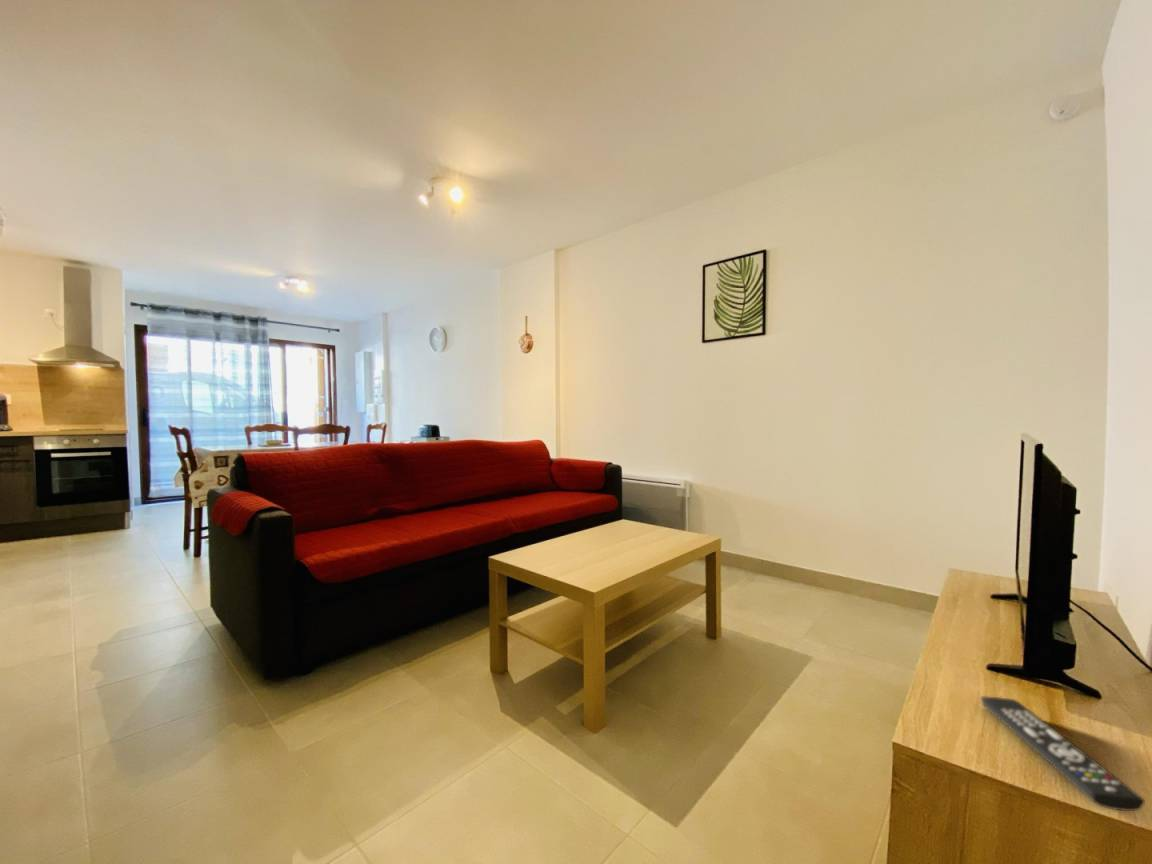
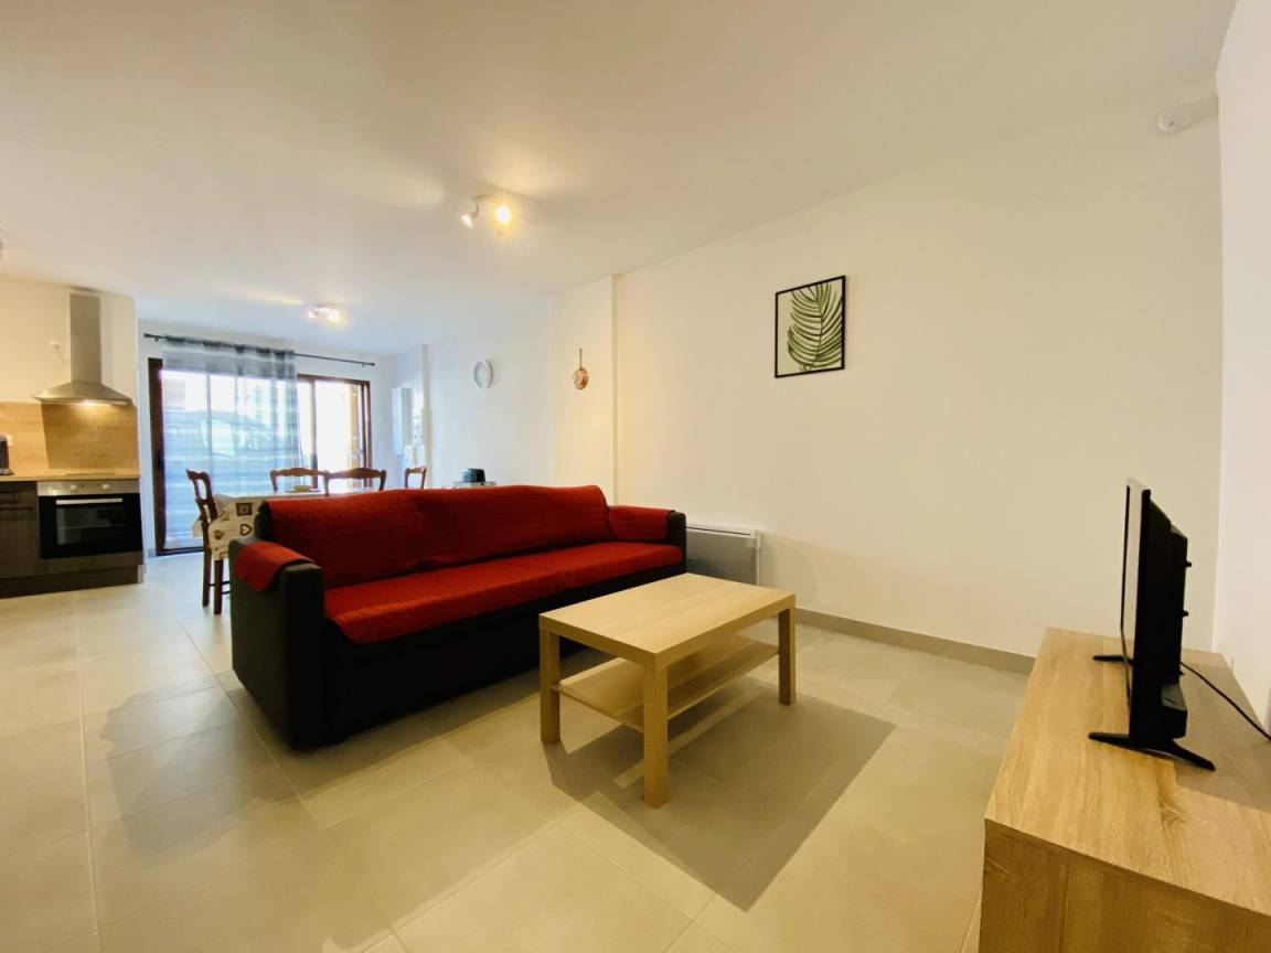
- remote control [980,696,1146,812]
